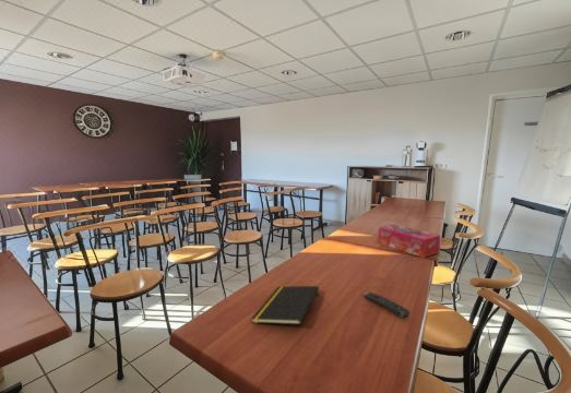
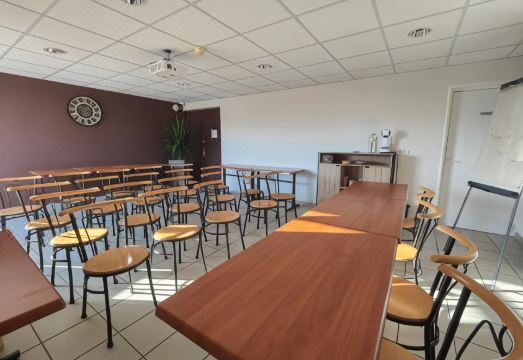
- tissue box [377,224,441,259]
- notepad [250,285,320,325]
- remote control [362,291,411,319]
